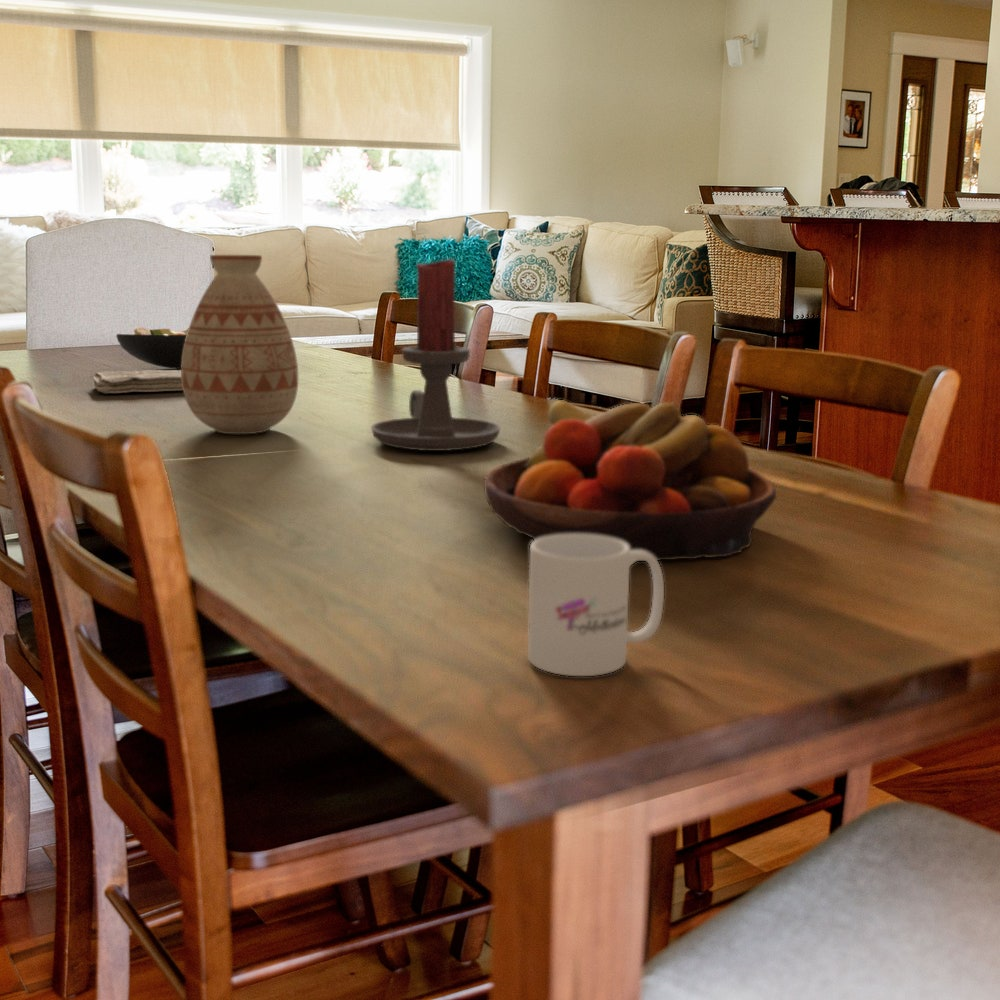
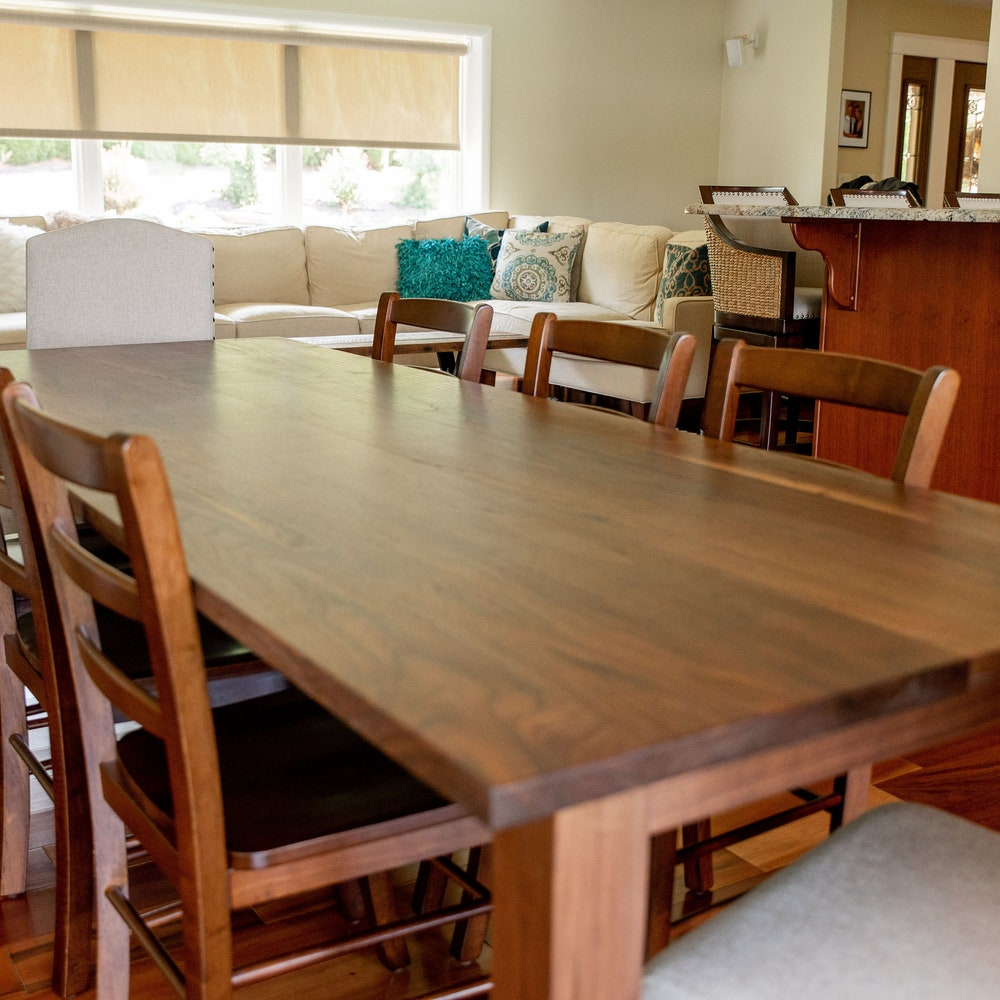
- fruit bowl [483,399,777,562]
- vase [180,254,299,435]
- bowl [115,326,189,370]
- mug [527,534,665,677]
- candle holder [370,257,502,452]
- washcloth [90,369,183,395]
